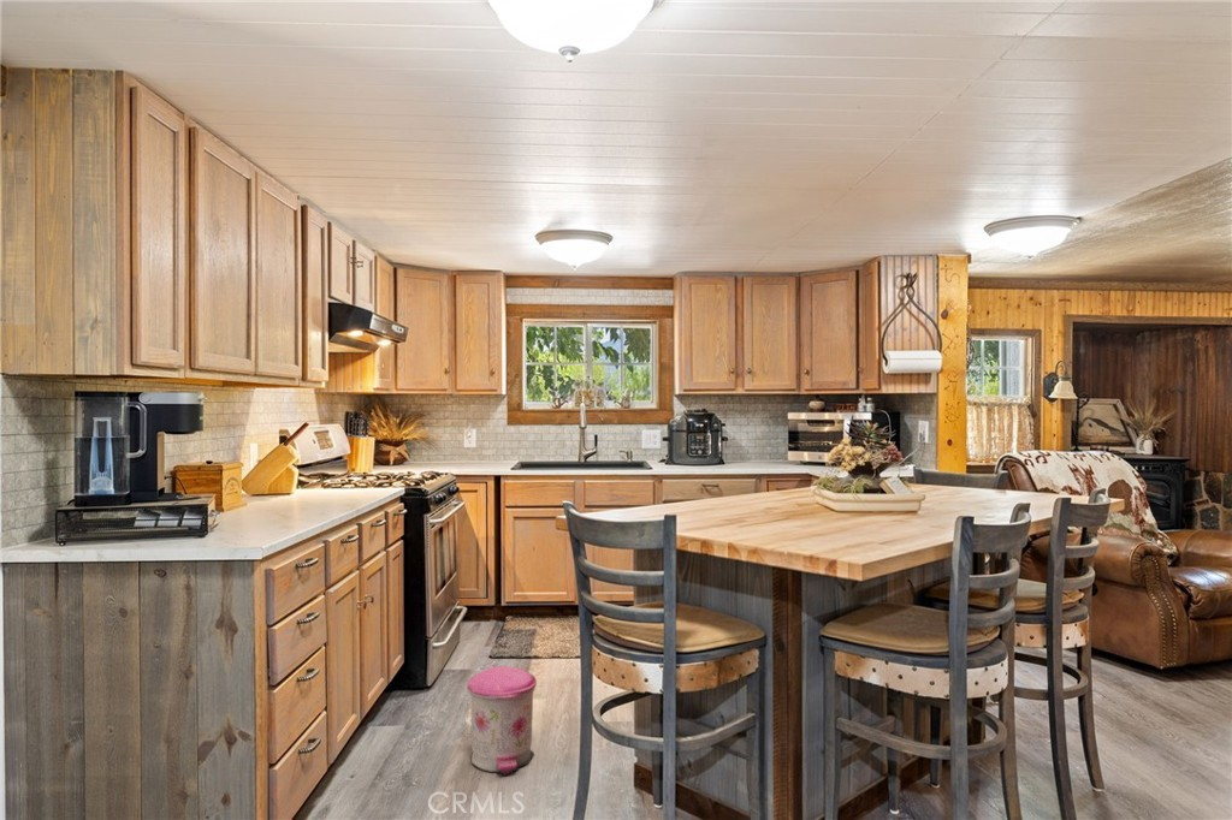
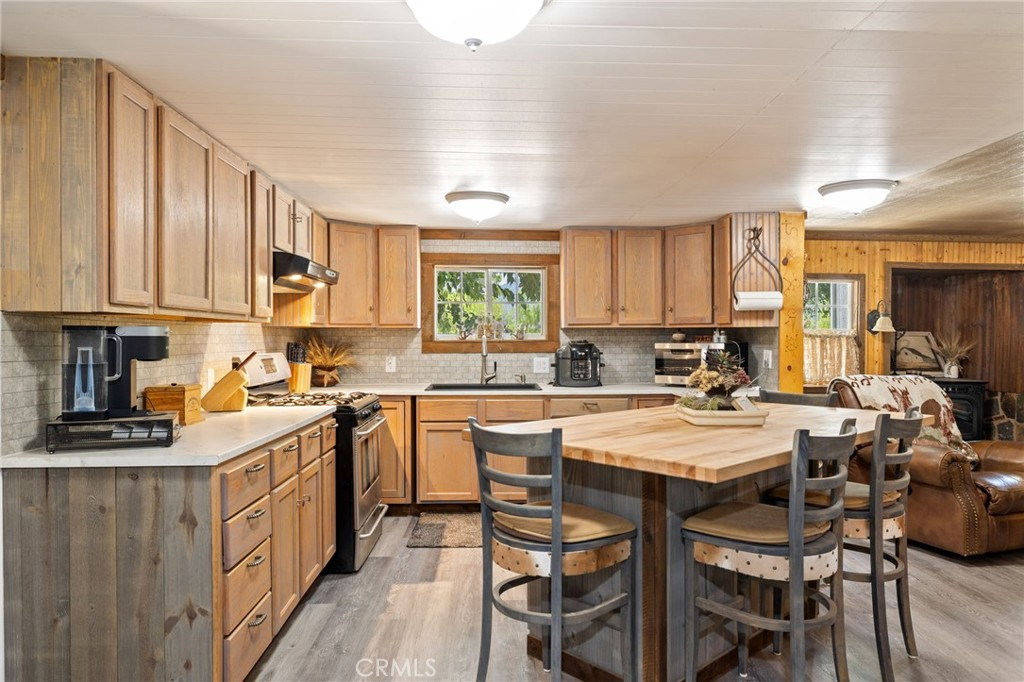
- trash can [466,665,538,777]
